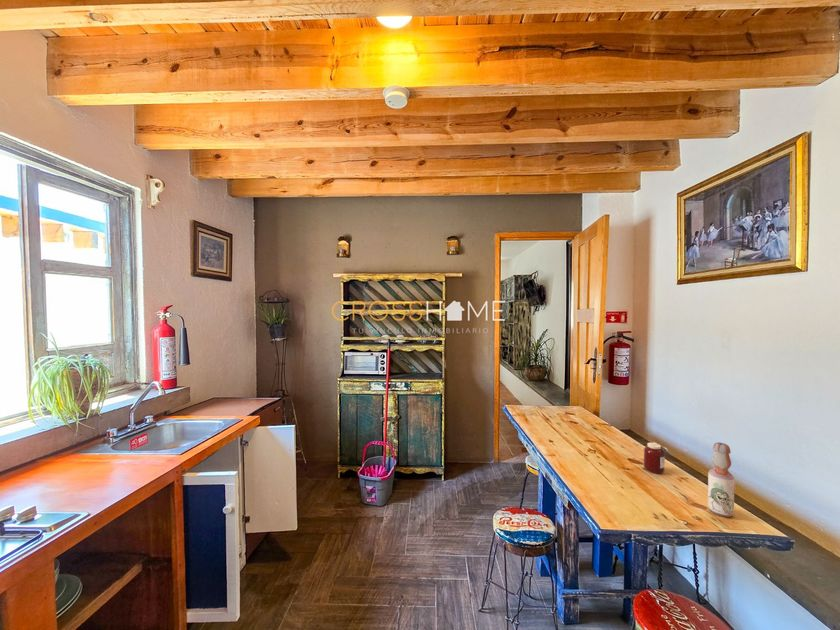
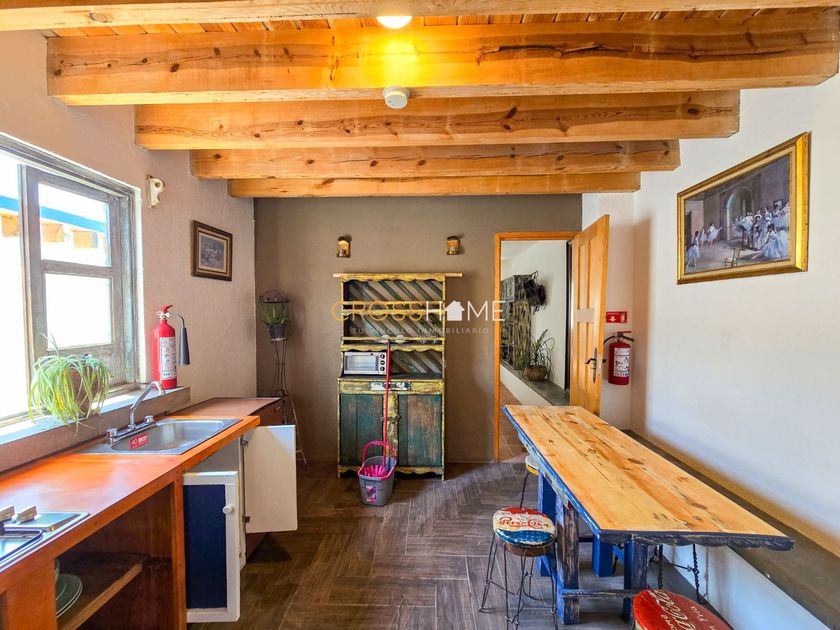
- bottle [707,441,735,518]
- jar [643,441,675,474]
